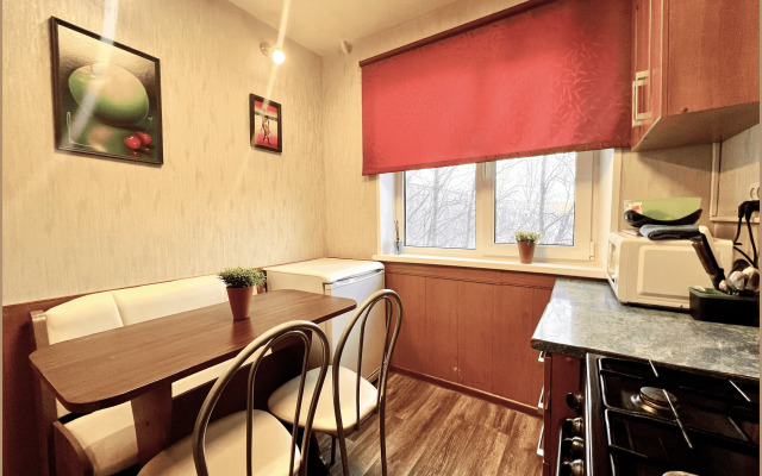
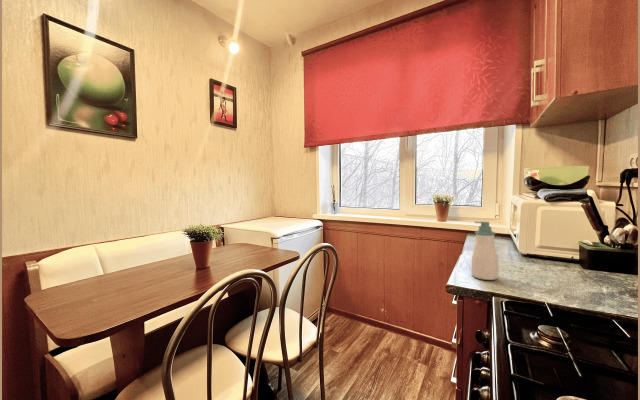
+ soap bottle [470,221,500,281]
